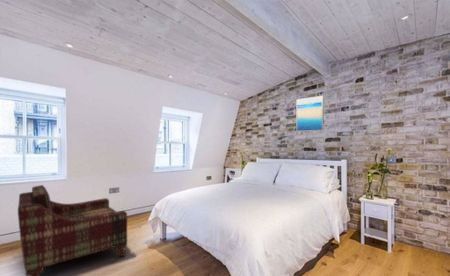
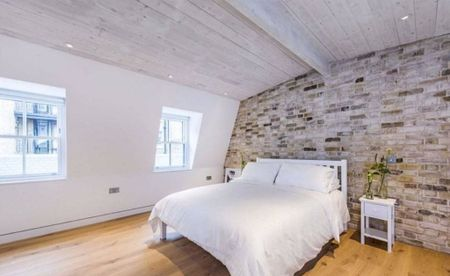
- wall art [295,95,325,132]
- armchair [17,184,128,276]
